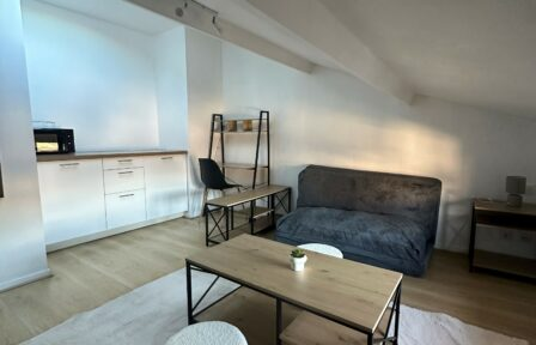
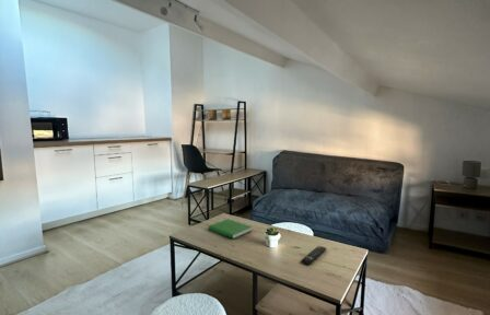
+ hardcover book [208,218,253,240]
+ remote control [300,245,327,266]
